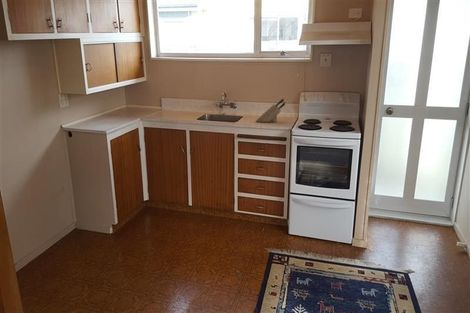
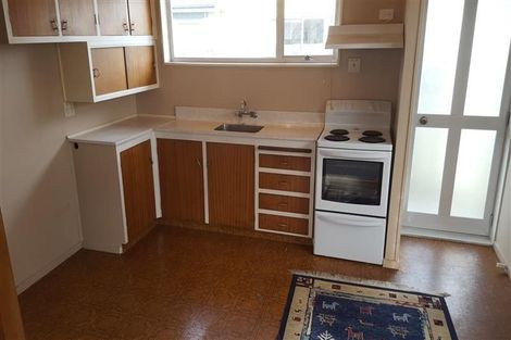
- knife block [255,98,286,123]
